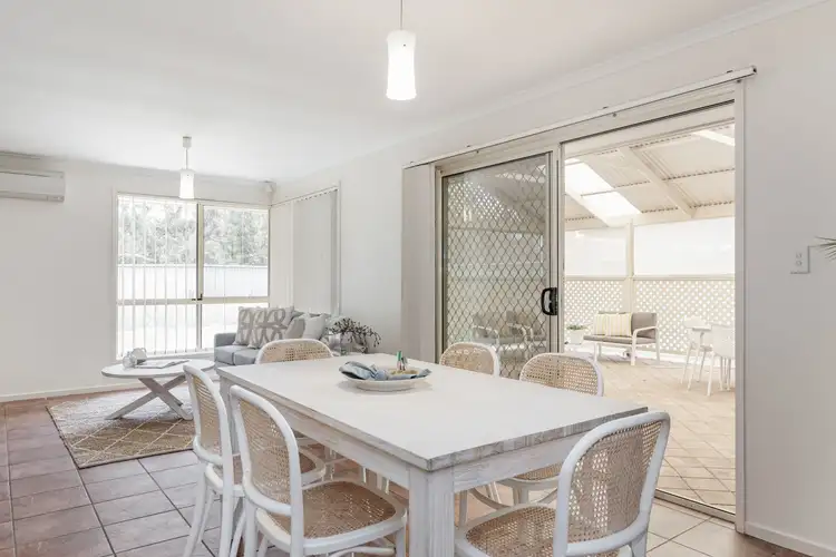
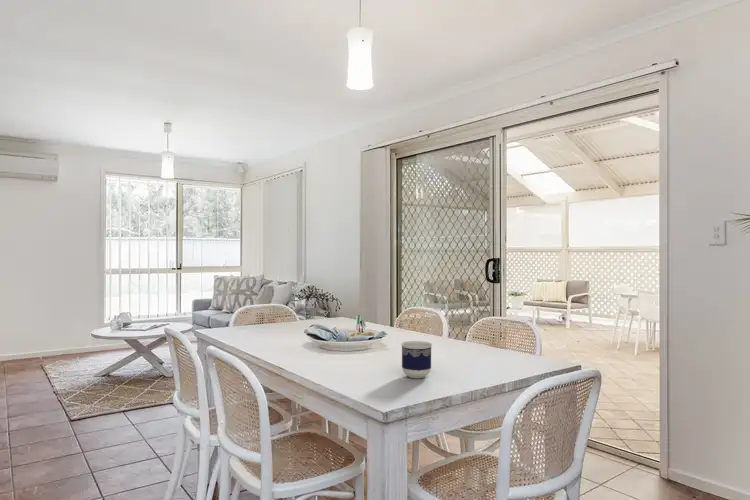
+ cup [400,340,433,379]
